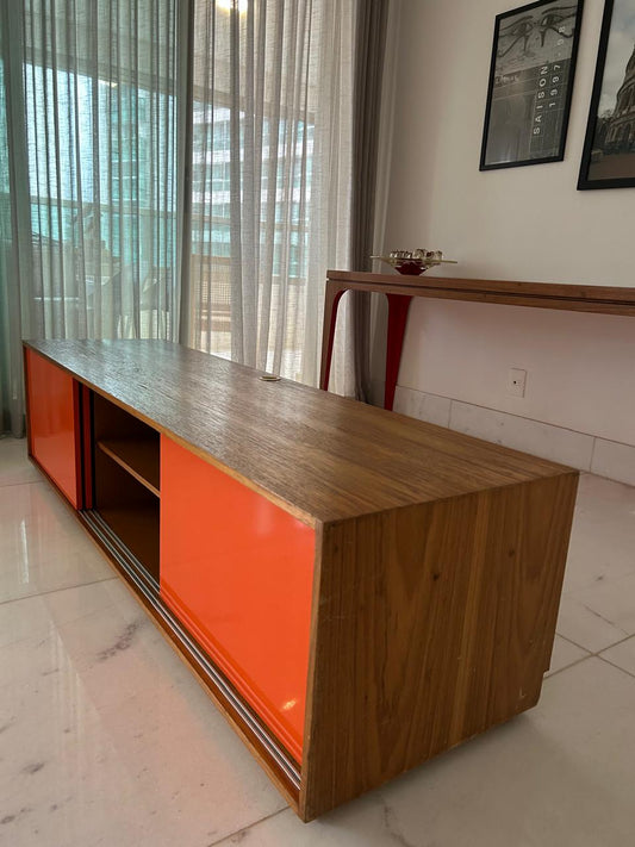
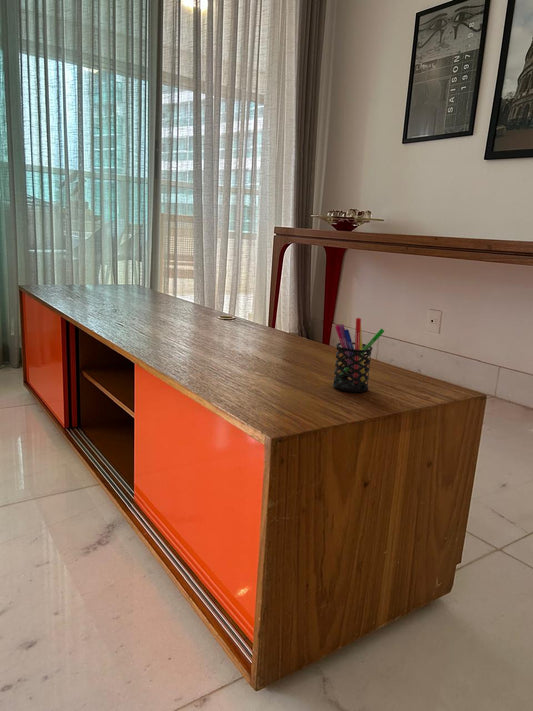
+ pen holder [332,317,385,393]
